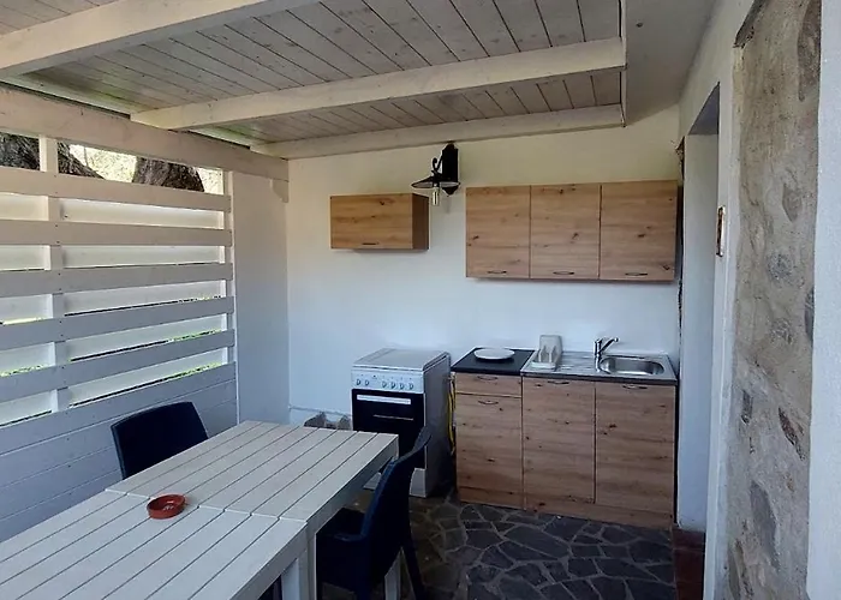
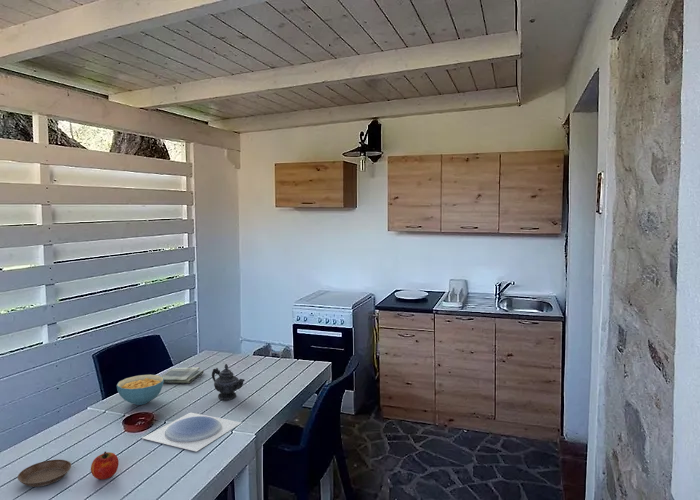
+ teapot [211,363,245,401]
+ cereal bowl [116,374,165,406]
+ dish towel [161,366,205,384]
+ saucer [17,459,72,488]
+ fruit [90,451,120,481]
+ plate [141,412,243,452]
